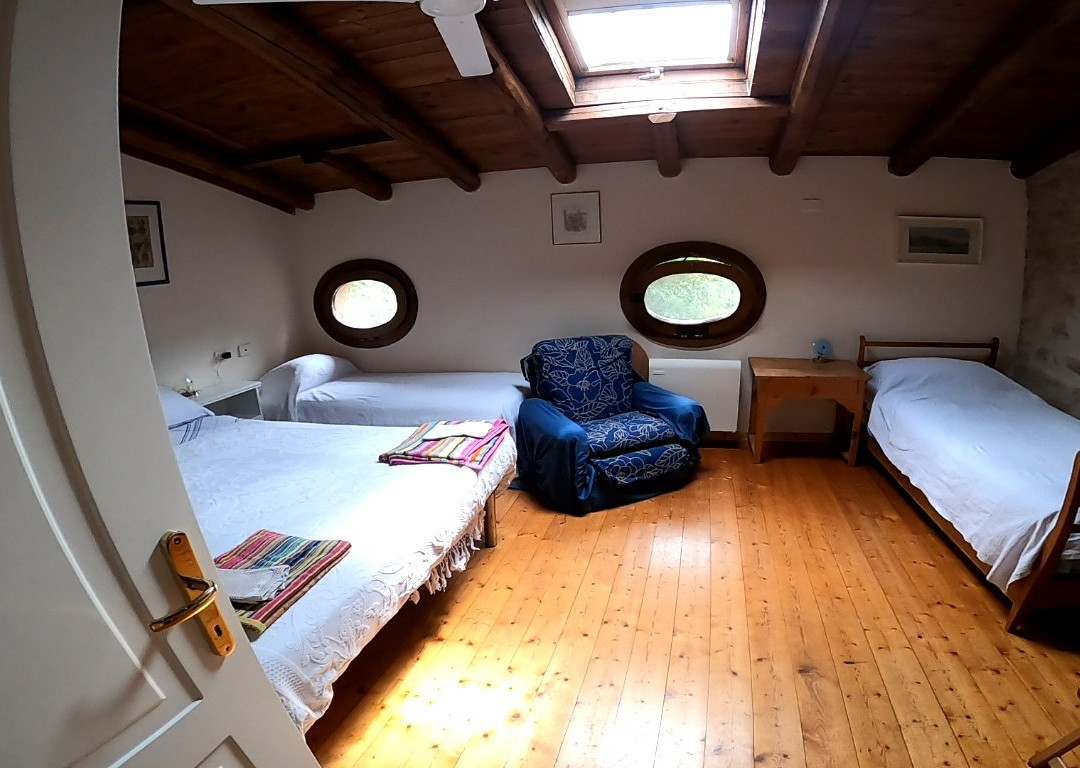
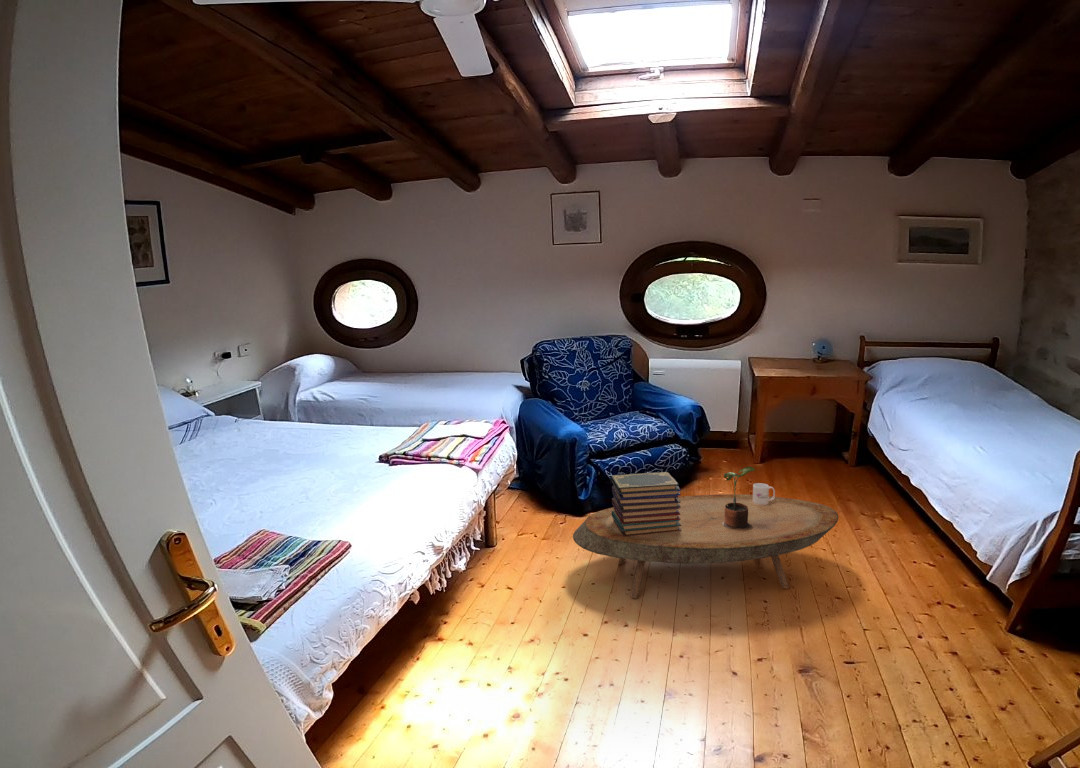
+ book stack [610,471,682,536]
+ coffee table [572,493,839,599]
+ mug [752,482,776,505]
+ potted plant [722,466,756,530]
